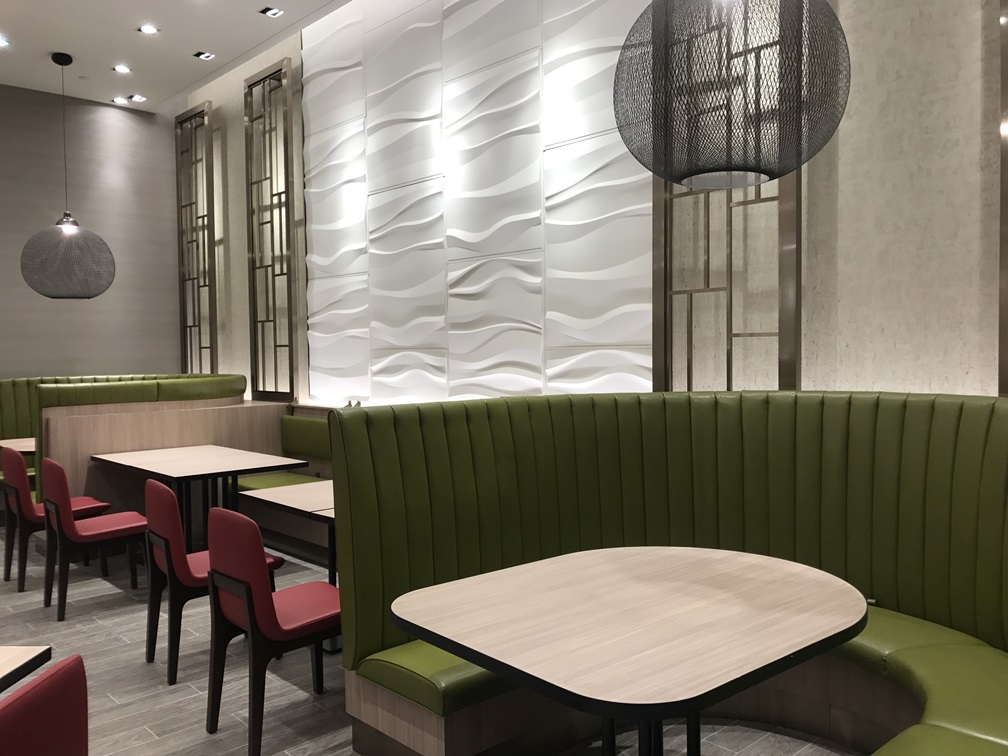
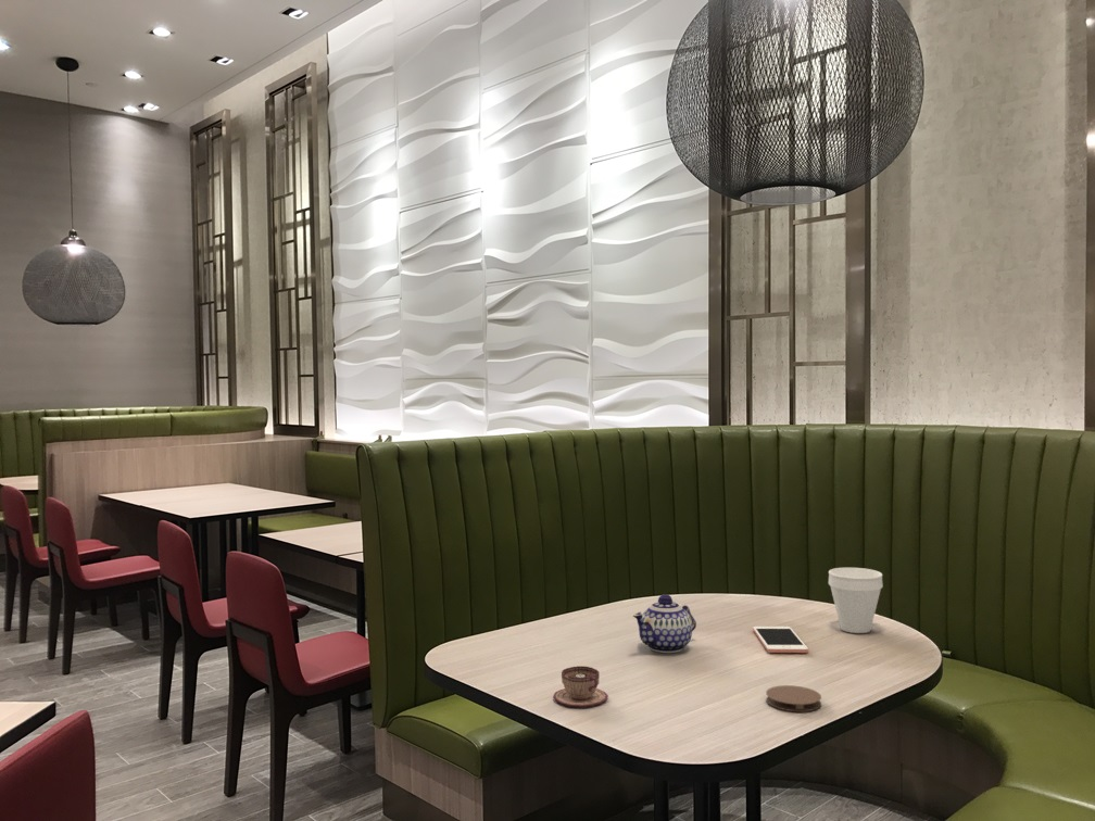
+ cup [828,567,884,634]
+ coaster [765,684,822,712]
+ teacup [552,665,609,708]
+ cell phone [752,626,809,654]
+ teapot [632,593,697,654]
